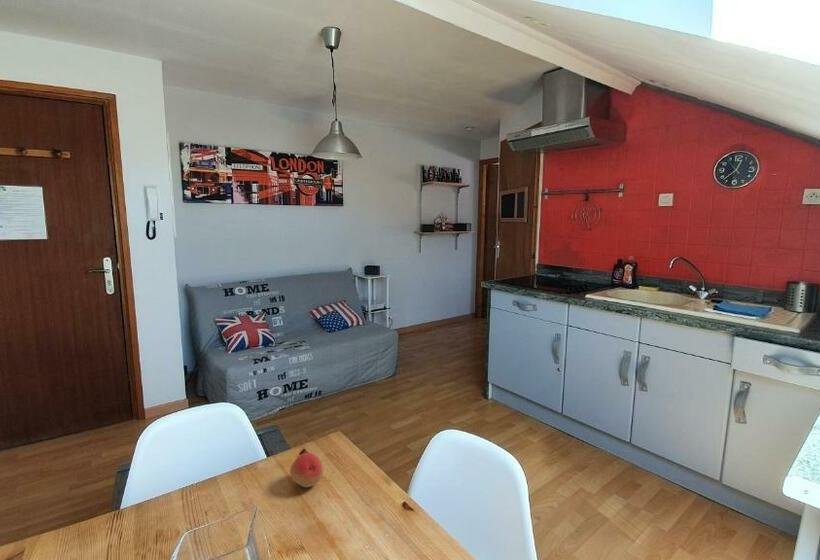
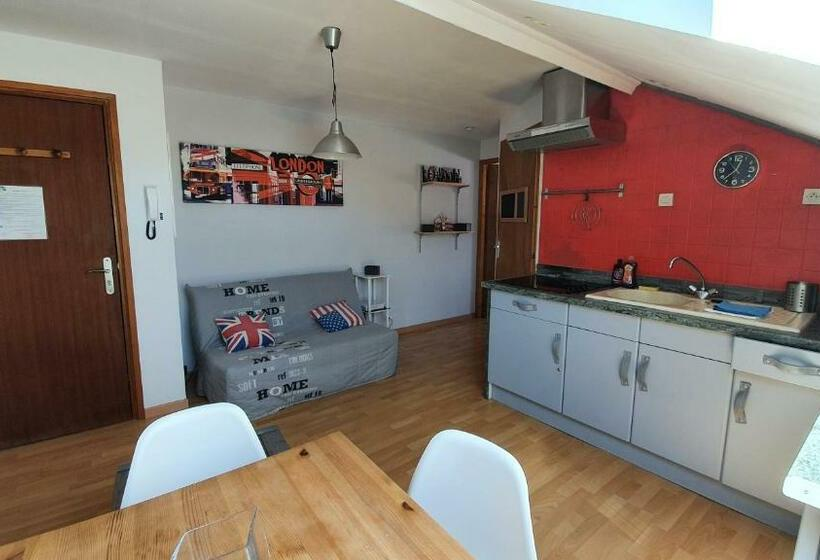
- fruit [289,451,324,488]
